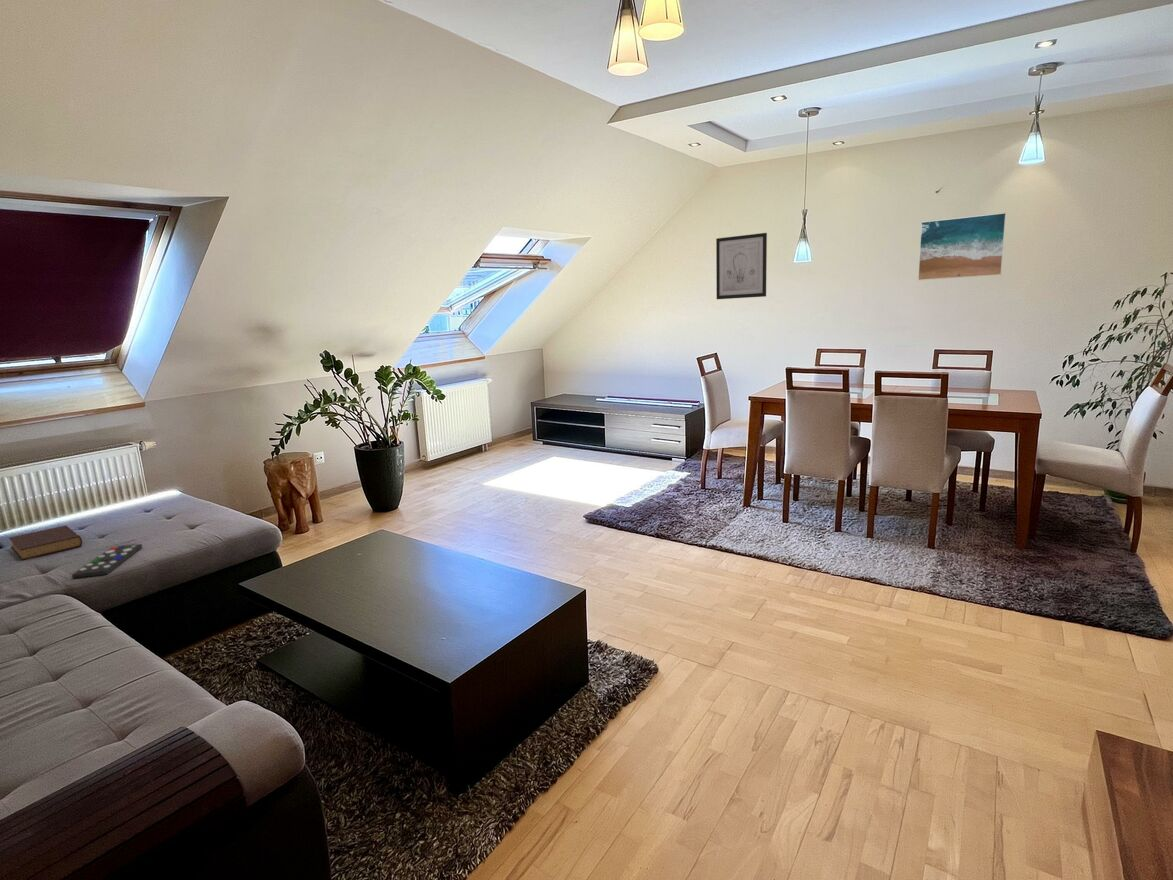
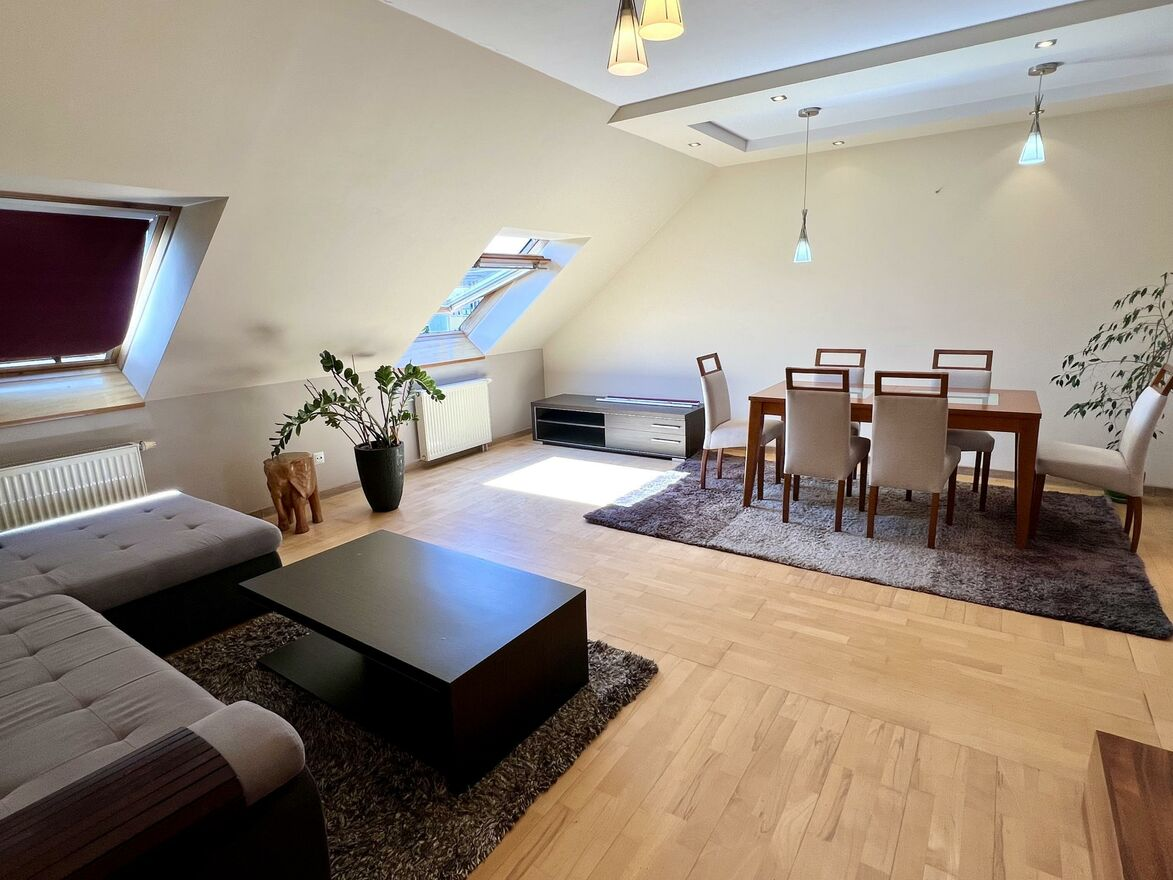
- remote control [71,543,143,579]
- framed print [917,212,1007,281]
- book [8,524,83,561]
- wall art [715,232,768,300]
